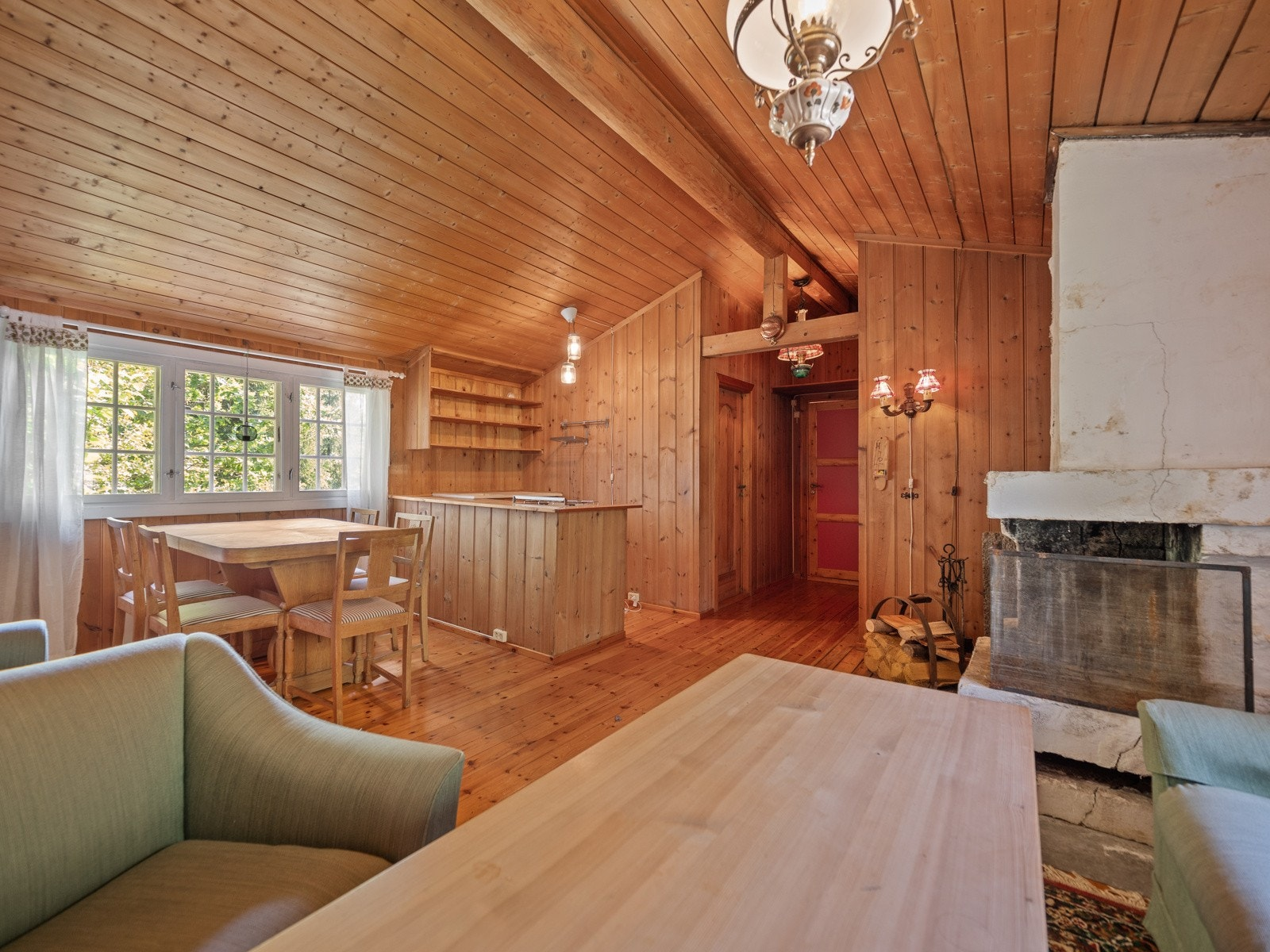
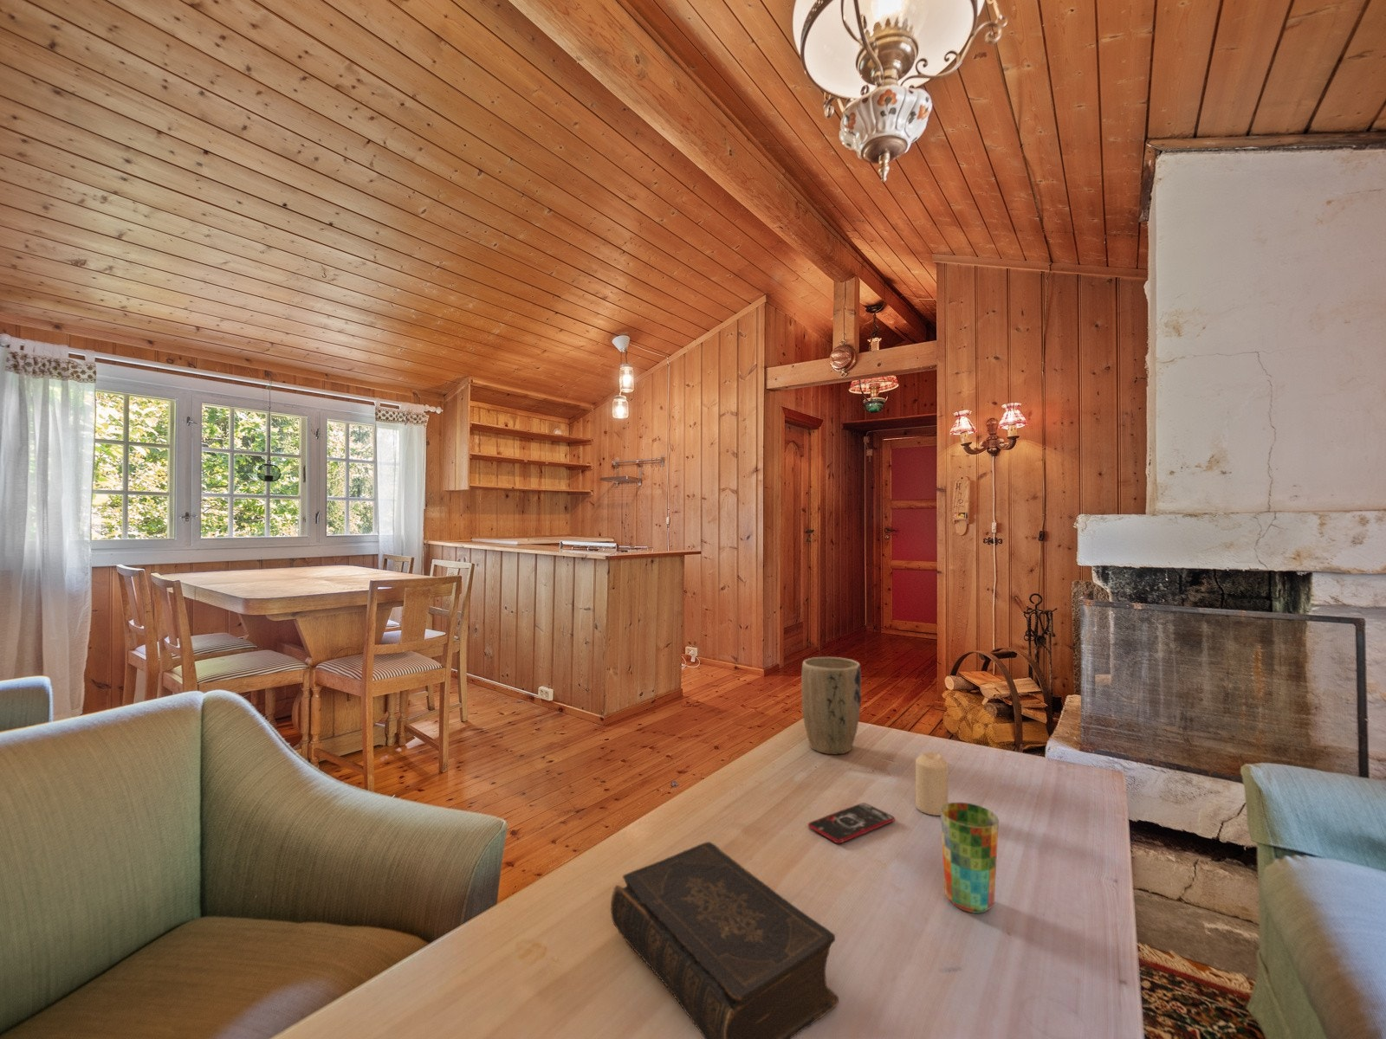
+ plant pot [800,656,862,755]
+ smartphone [808,802,896,845]
+ cup [940,802,1000,915]
+ candle [915,751,948,816]
+ book [610,840,839,1039]
